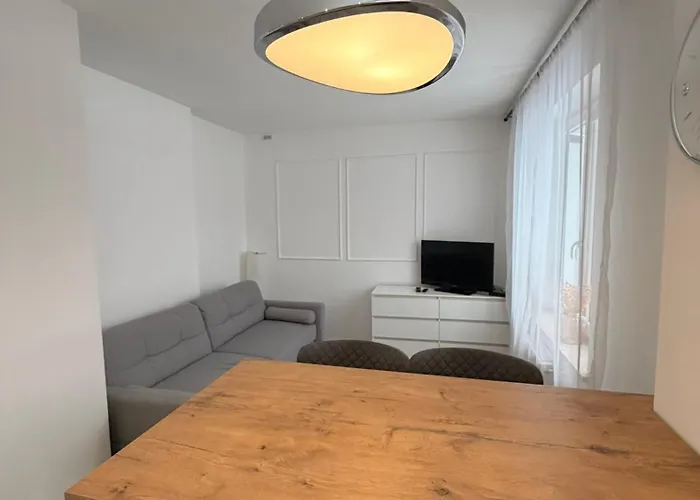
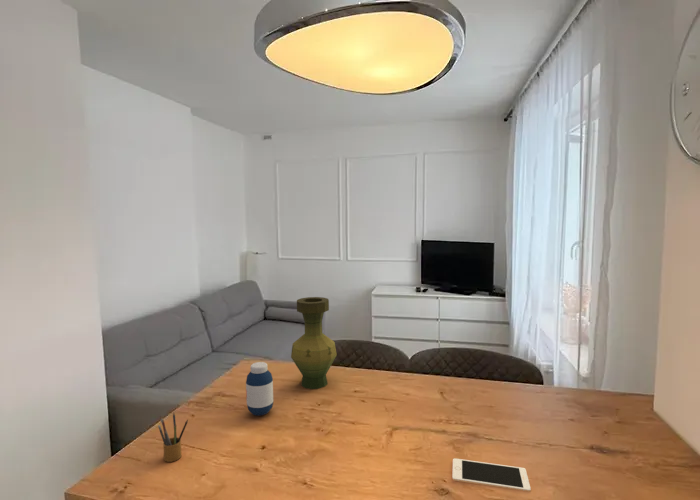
+ vase [290,296,338,390]
+ cell phone [451,458,532,493]
+ medicine bottle [245,361,274,417]
+ pencil box [157,412,189,463]
